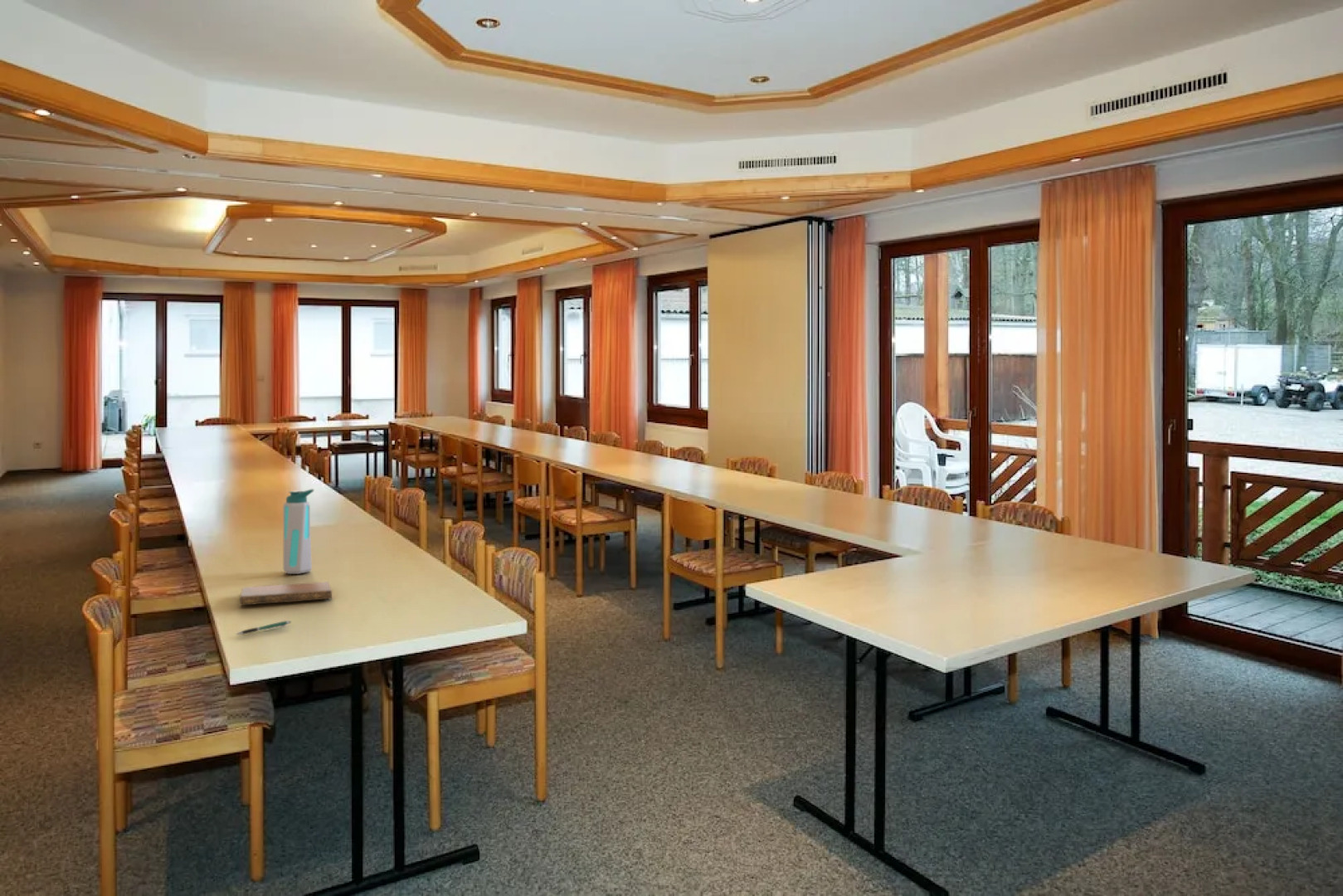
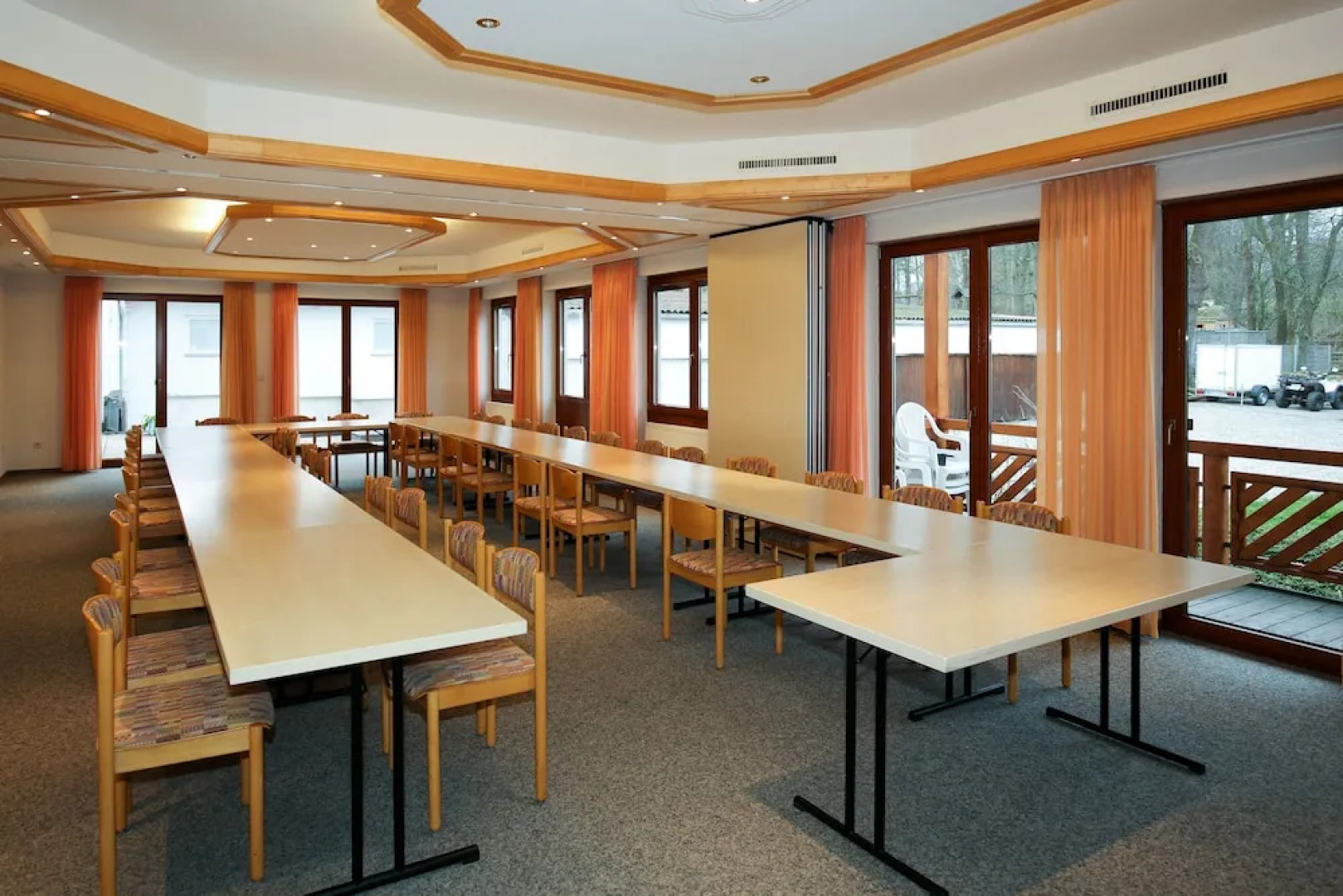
- water bottle [282,488,314,575]
- notebook [239,581,333,606]
- pen [236,620,291,635]
